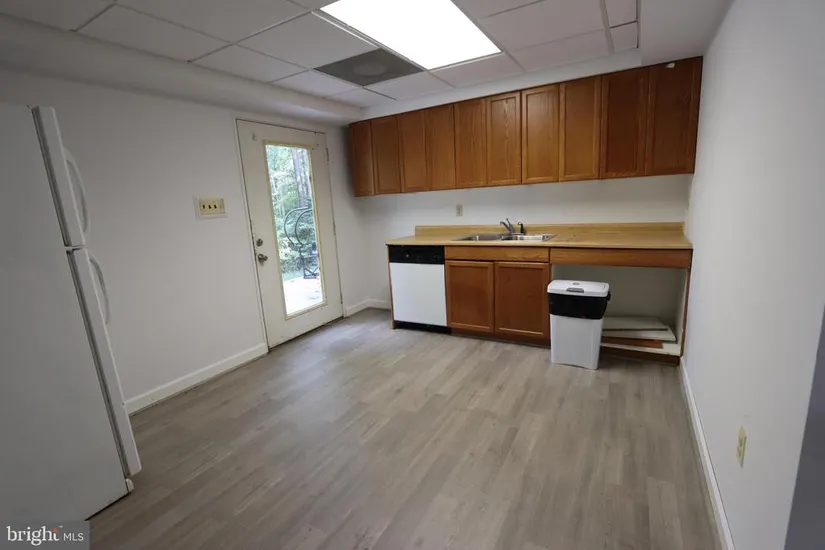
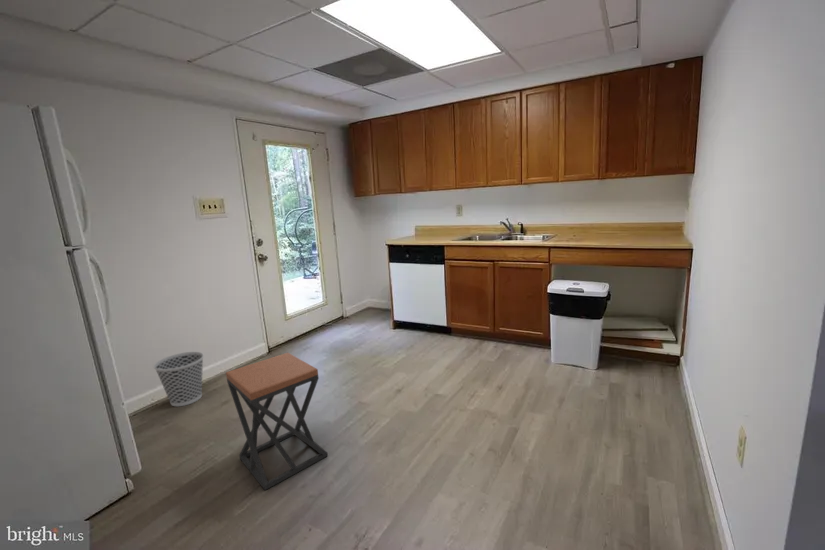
+ stool [225,352,329,491]
+ wastebasket [153,351,205,407]
